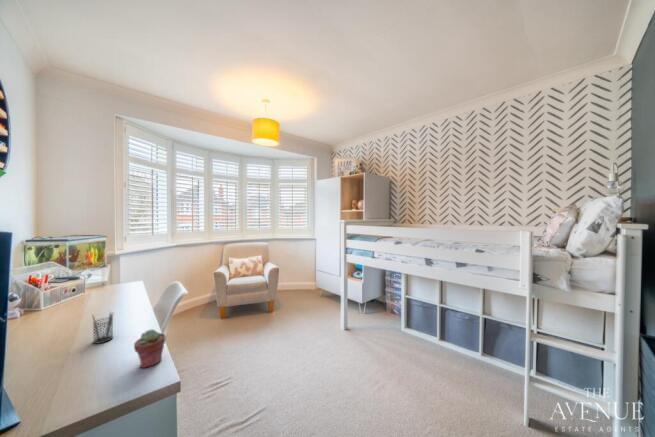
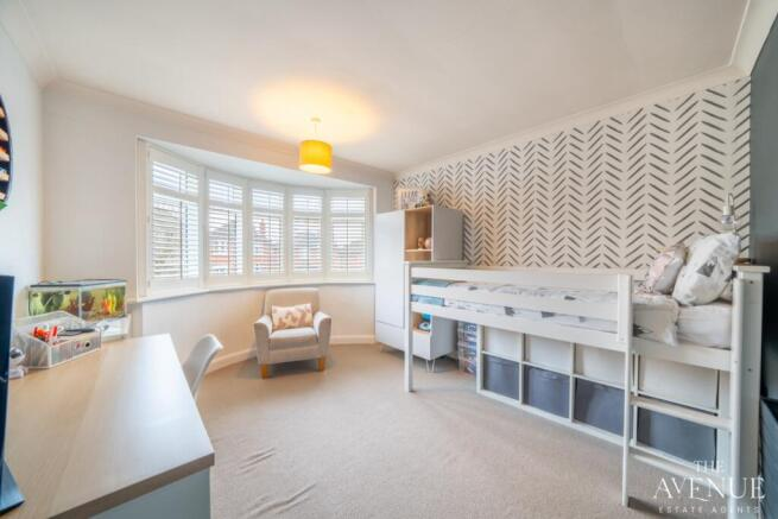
- pencil holder [91,311,115,345]
- potted succulent [133,328,167,369]
